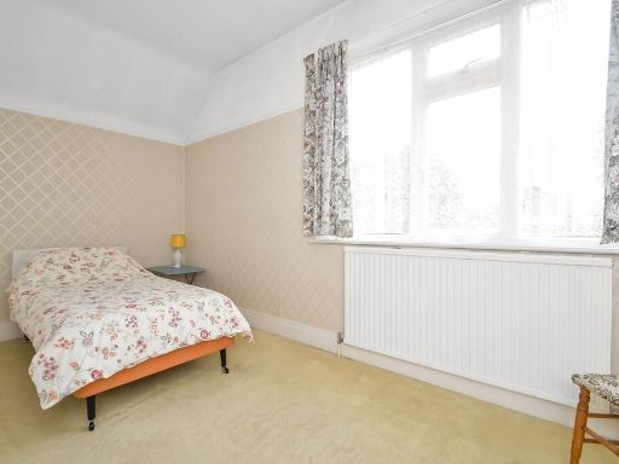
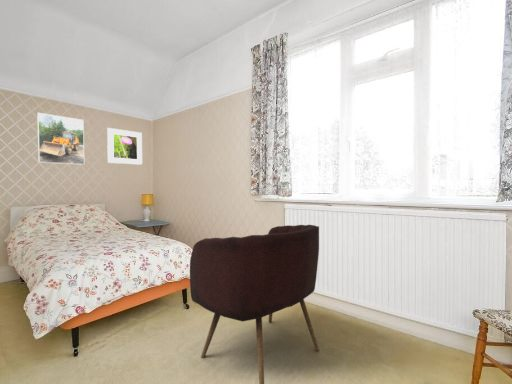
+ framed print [36,112,85,166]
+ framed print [106,127,143,166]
+ armchair [189,224,320,384]
